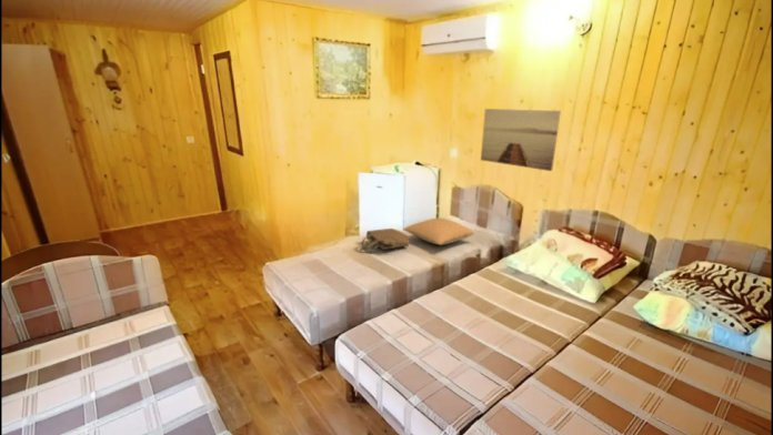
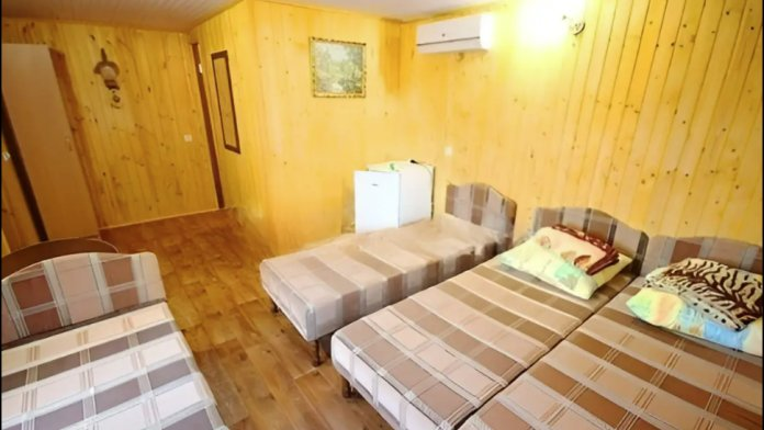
- wall art [480,108,562,172]
- tote bag [360,227,410,254]
- pillow [402,216,475,246]
